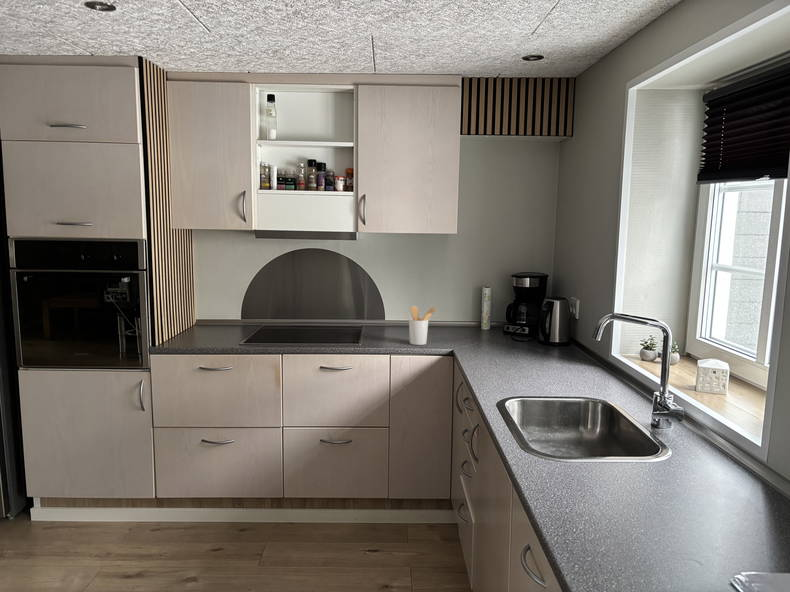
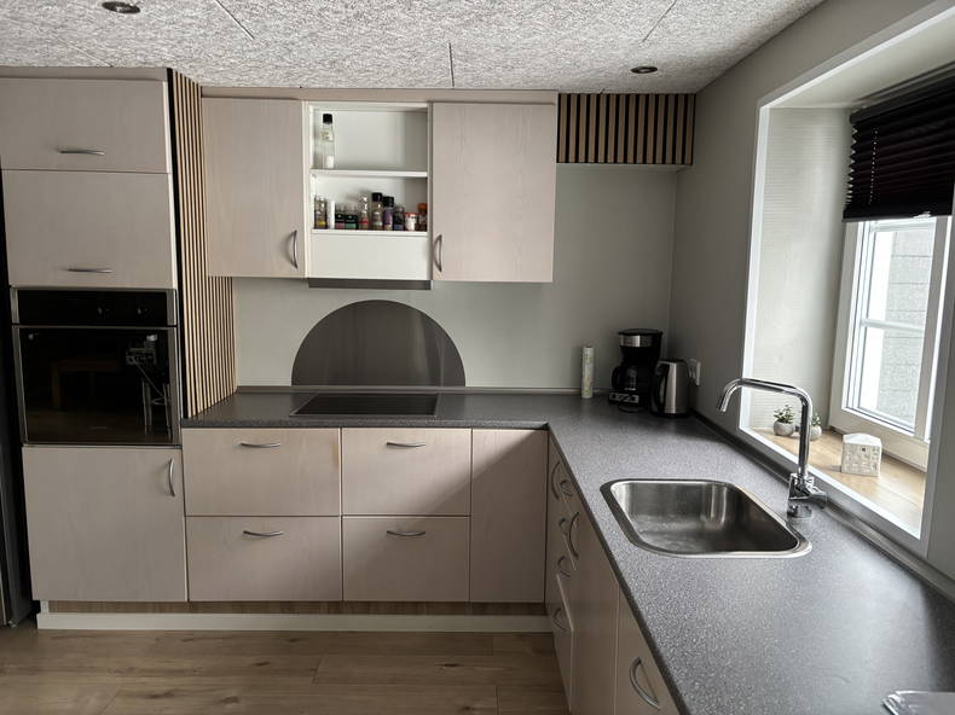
- utensil holder [408,305,437,346]
